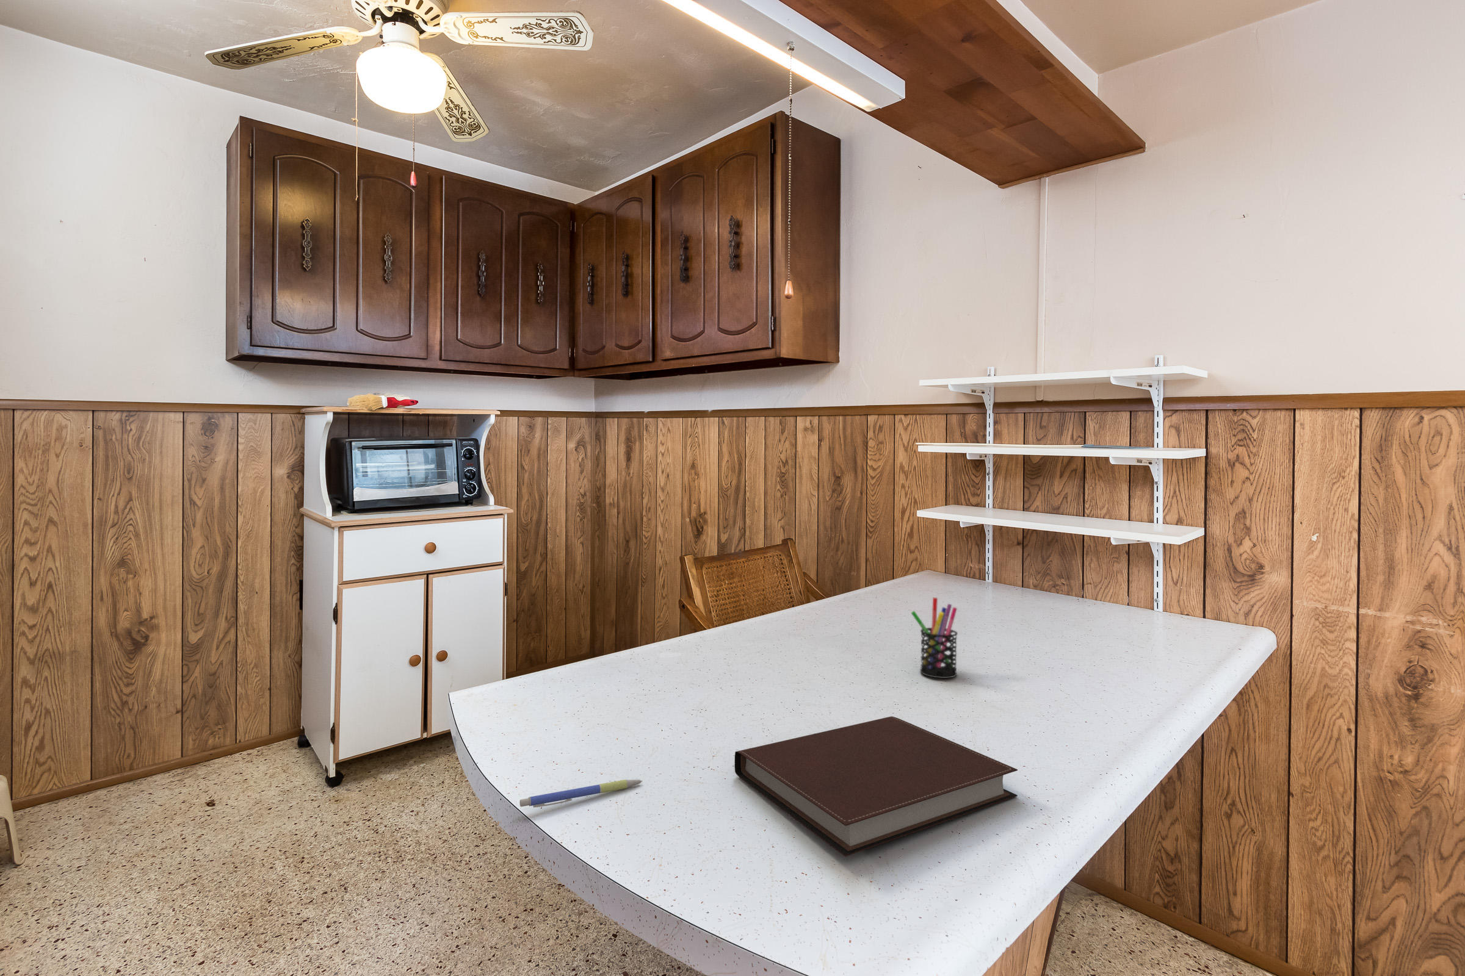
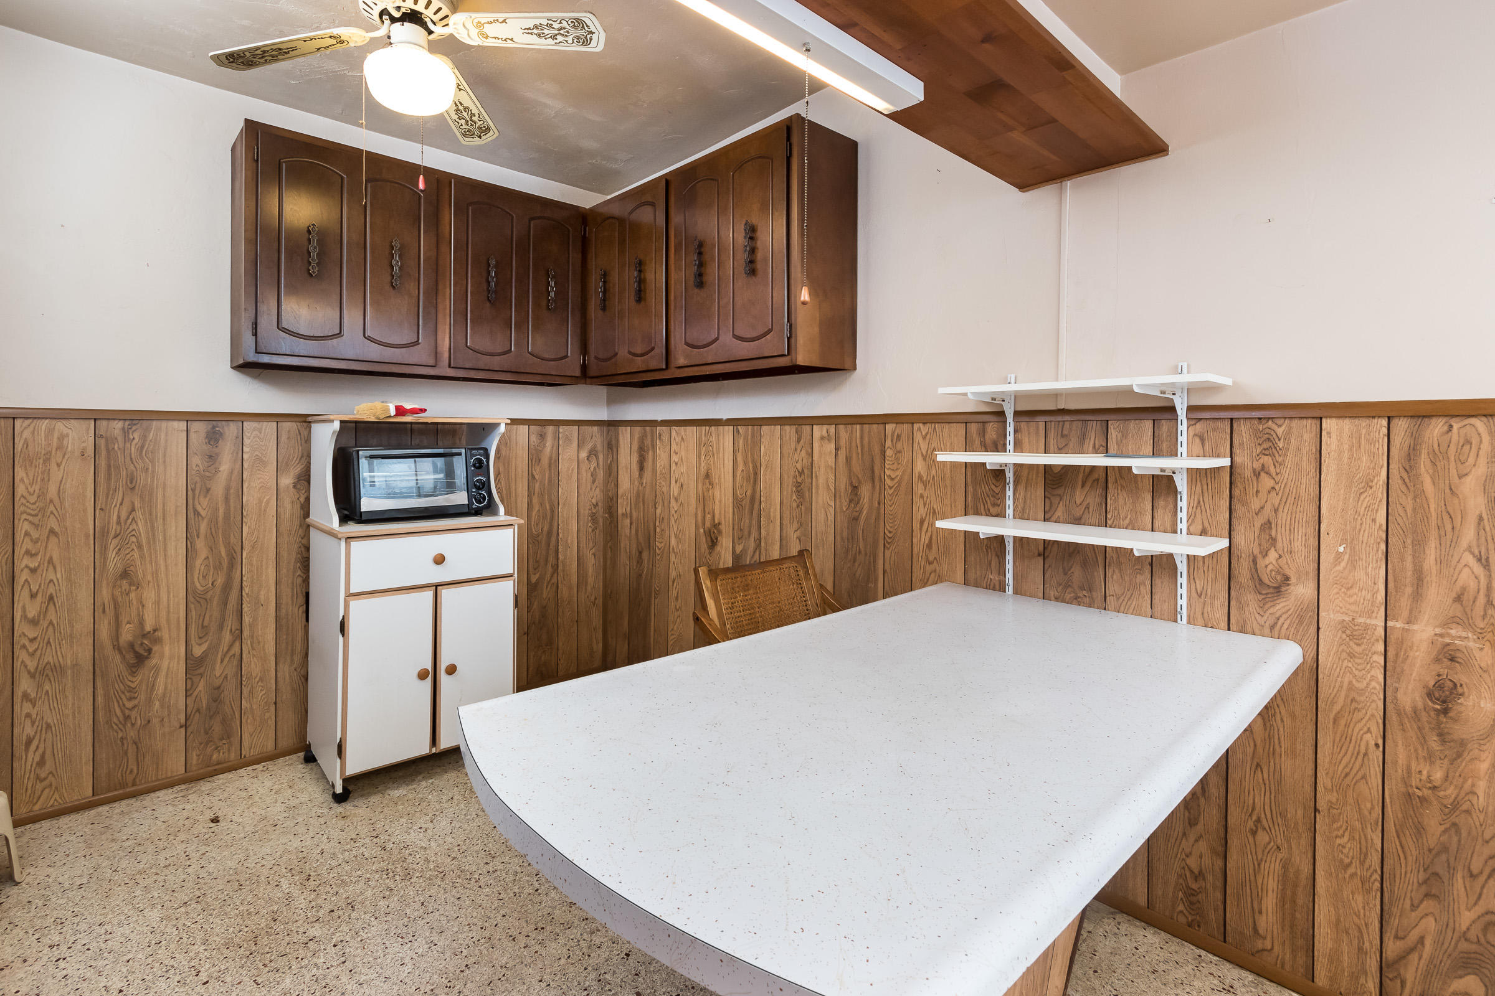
- notebook [734,716,1018,857]
- pen [519,779,643,807]
- pen holder [910,597,958,679]
